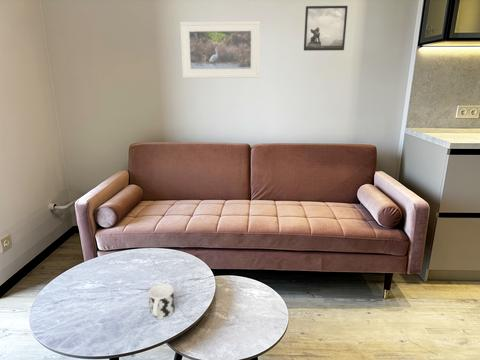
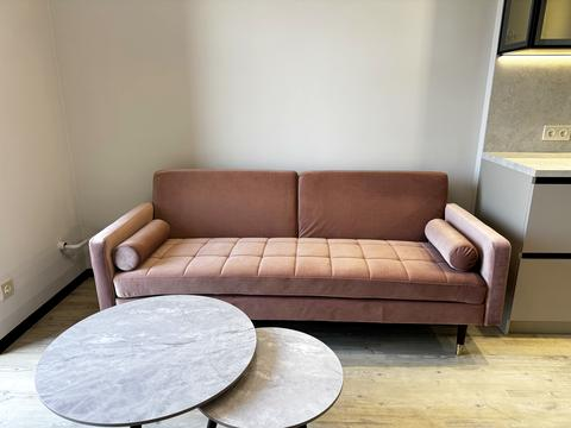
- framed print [179,20,261,79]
- cup [148,283,176,320]
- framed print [303,5,349,52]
